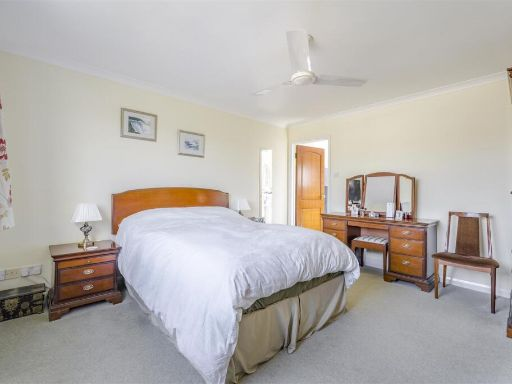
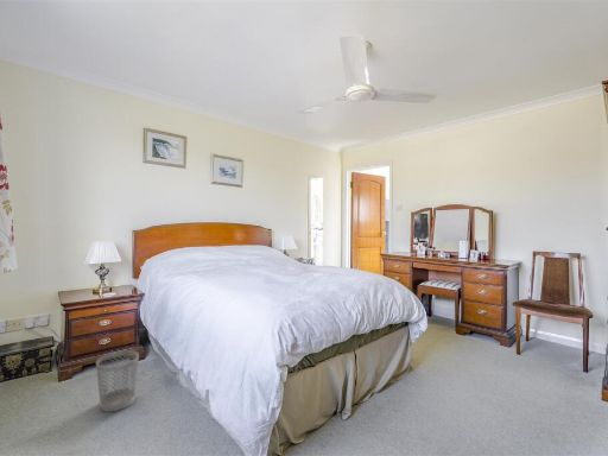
+ wastebasket [95,349,140,413]
